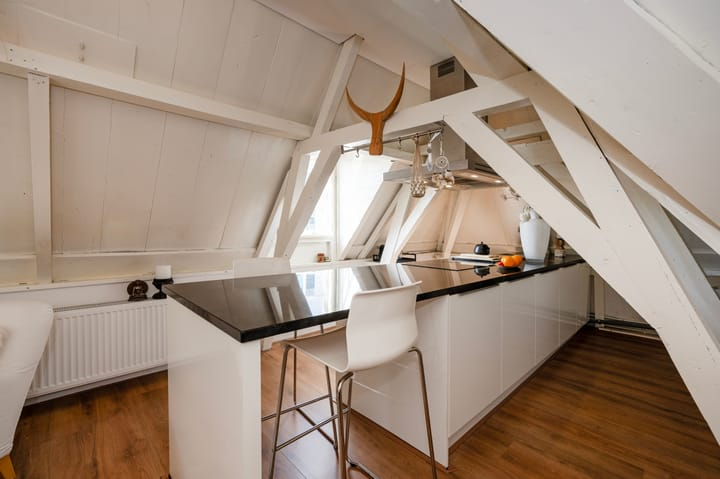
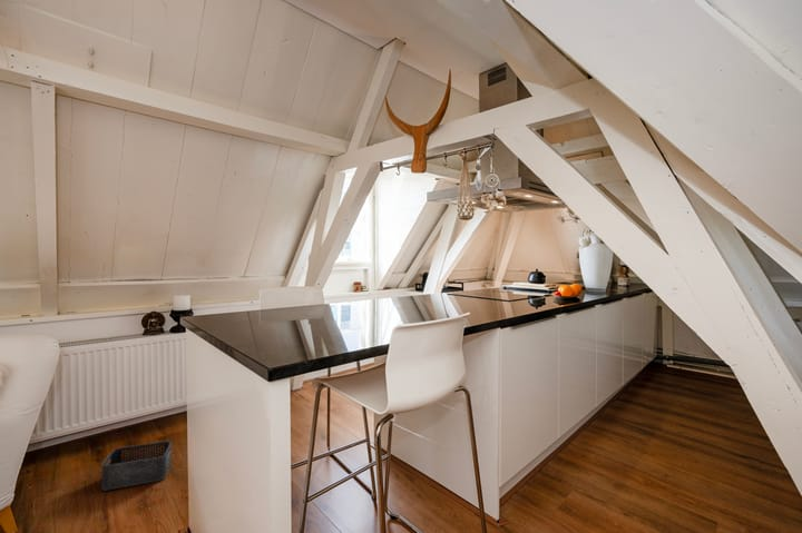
+ storage bin [100,440,173,492]
